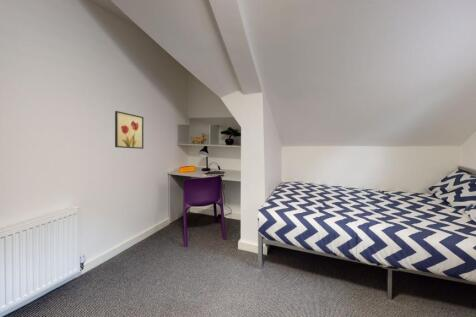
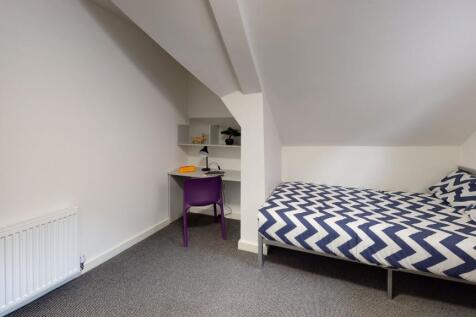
- wall art [114,110,144,150]
